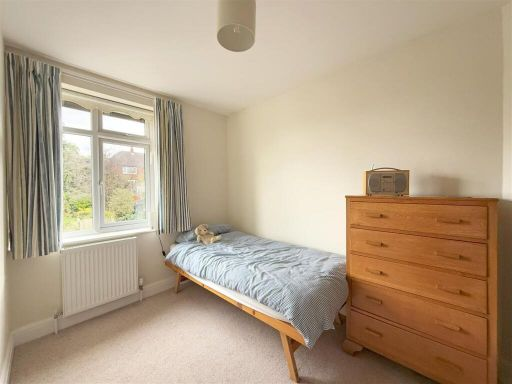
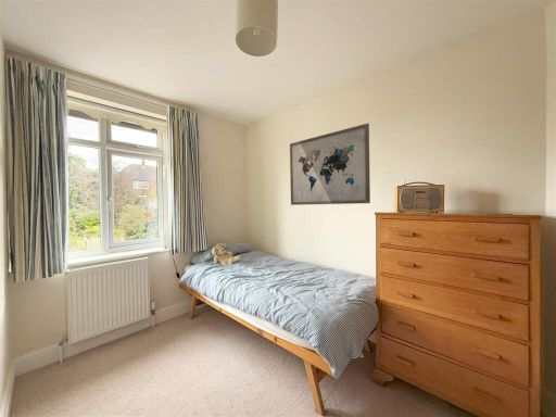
+ wall art [289,123,371,206]
